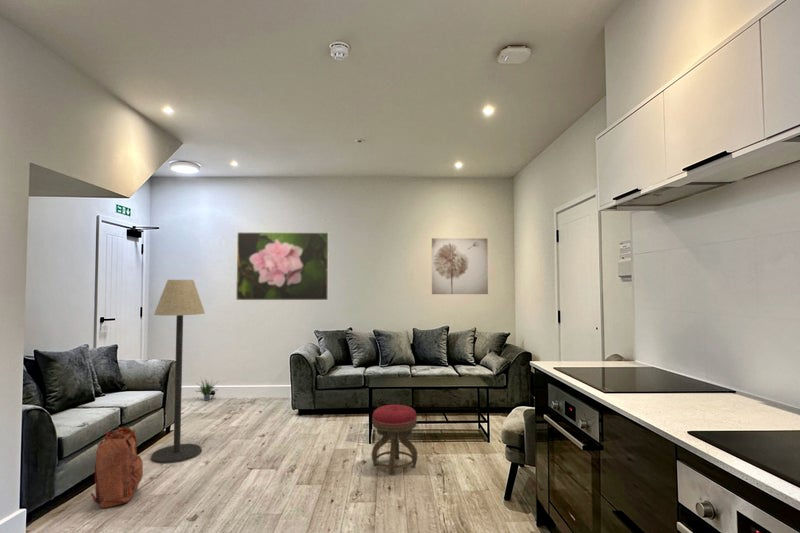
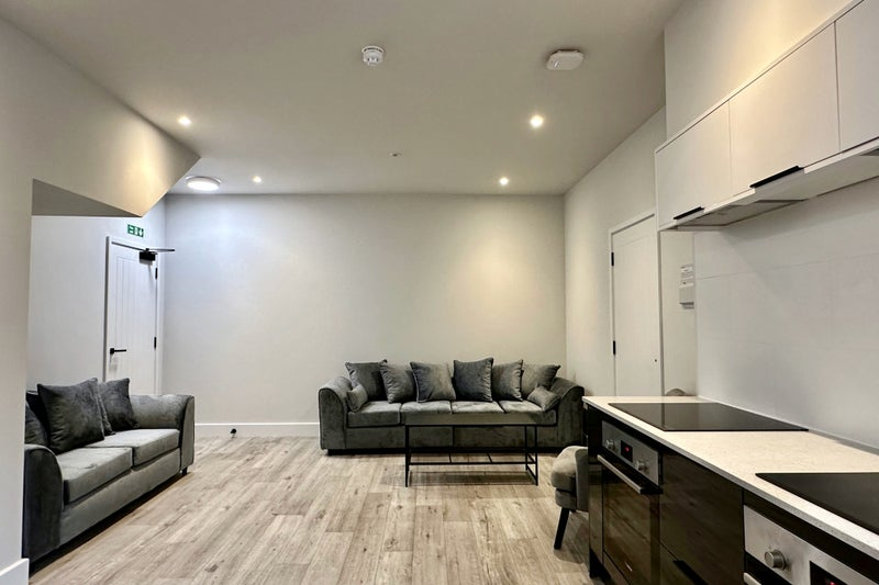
- wall art [431,237,489,295]
- potted plant [195,376,220,402]
- floor lamp [150,279,206,464]
- stool [371,404,418,476]
- backpack [89,426,144,509]
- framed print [235,231,330,301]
